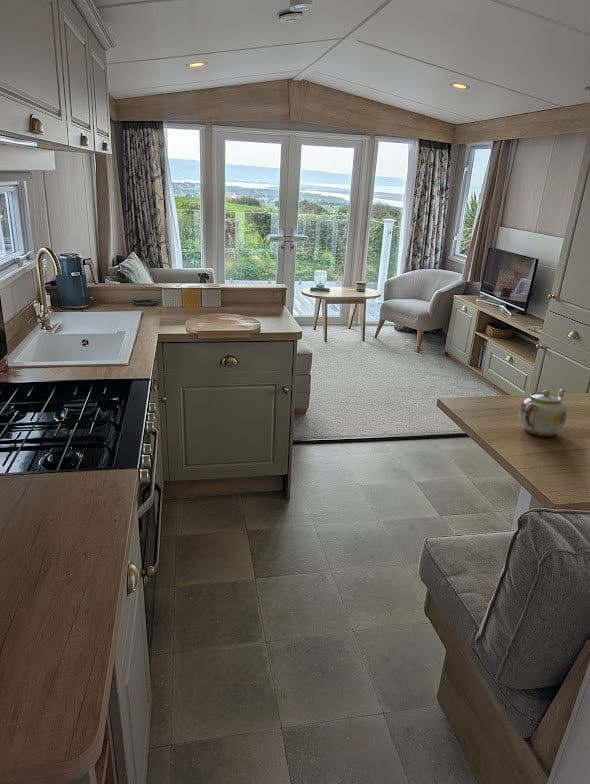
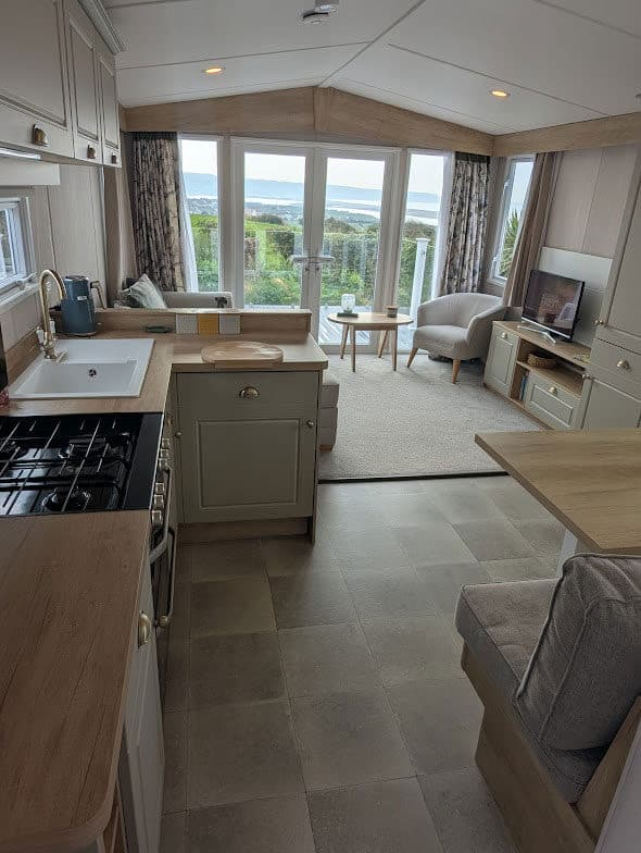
- teapot [518,388,568,437]
